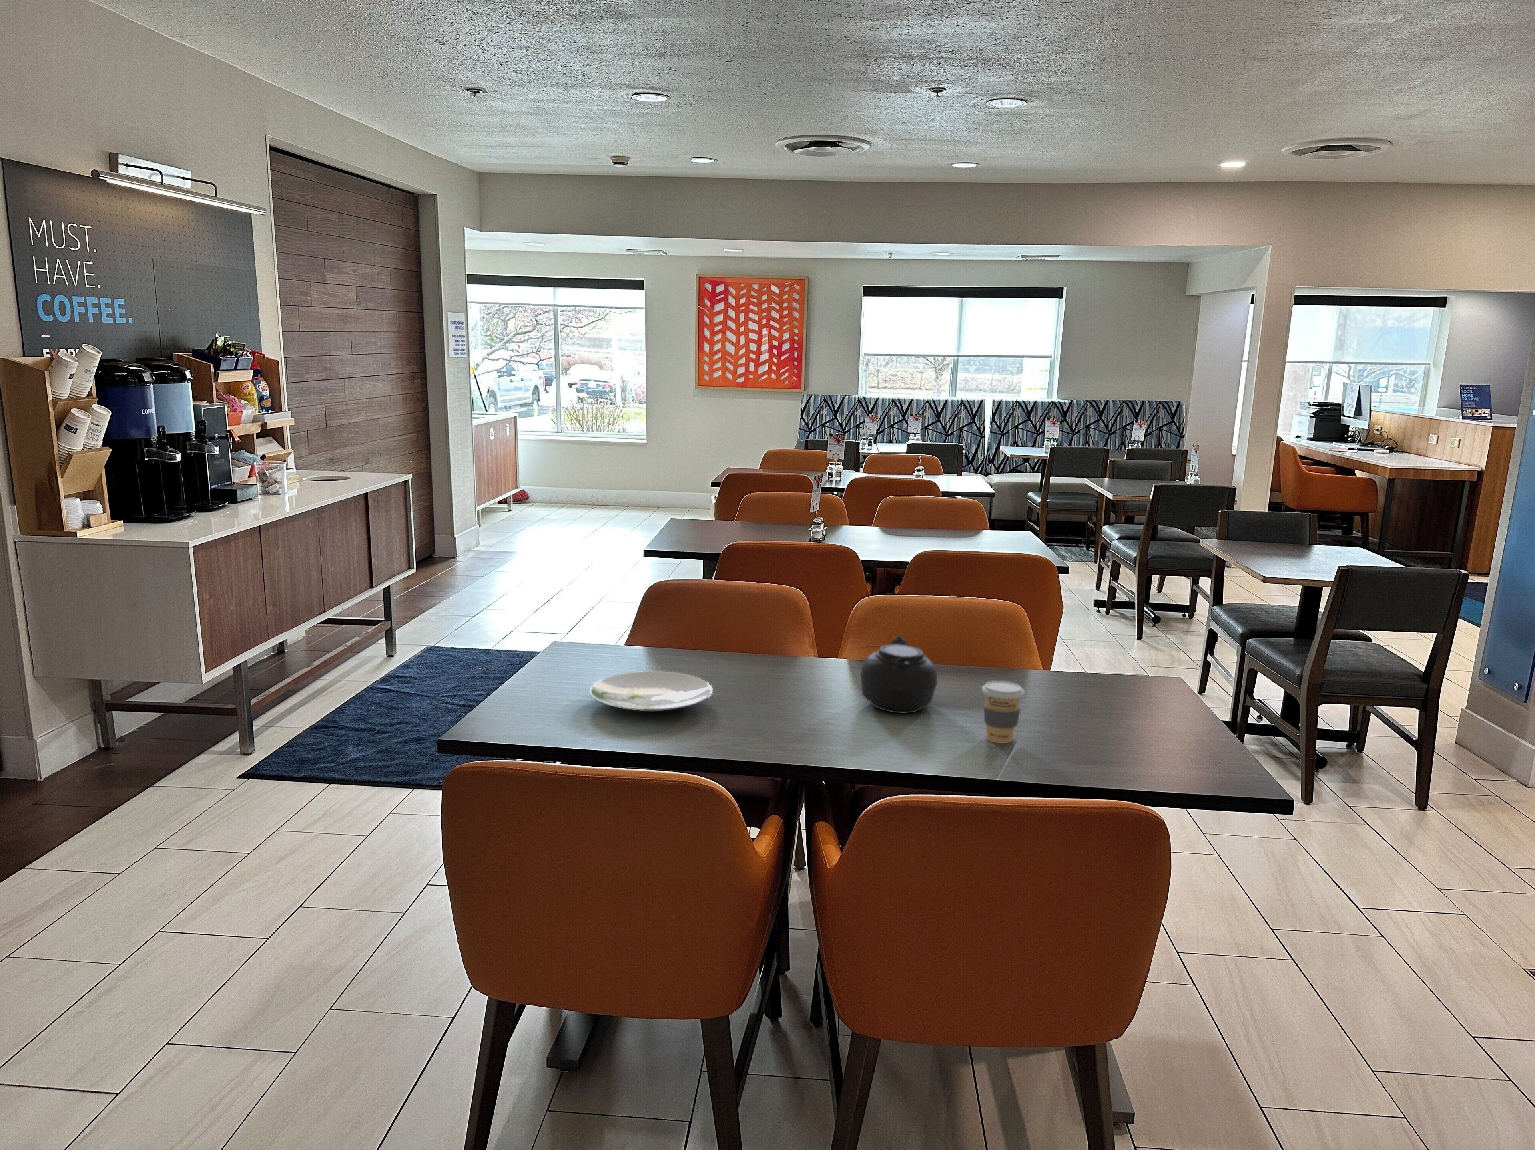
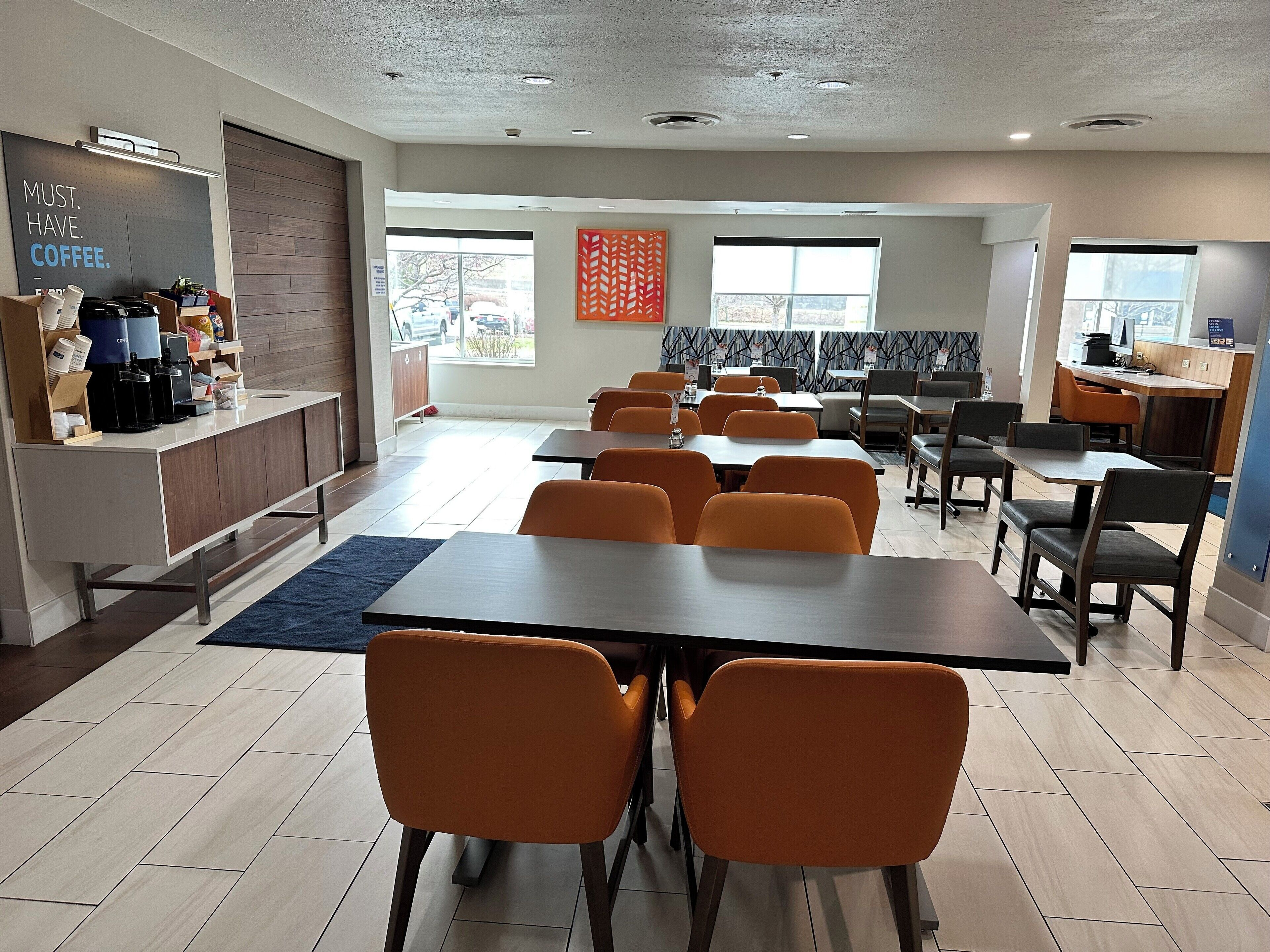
- coffee cup [981,681,1025,743]
- teapot [857,635,938,714]
- plate [589,670,713,712]
